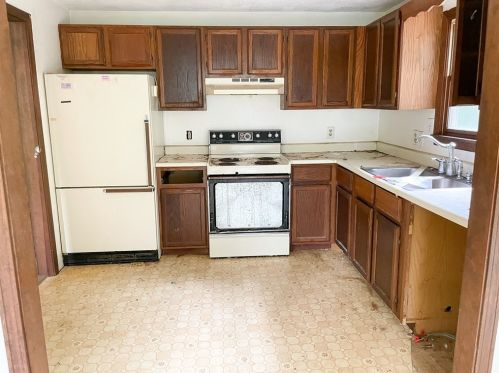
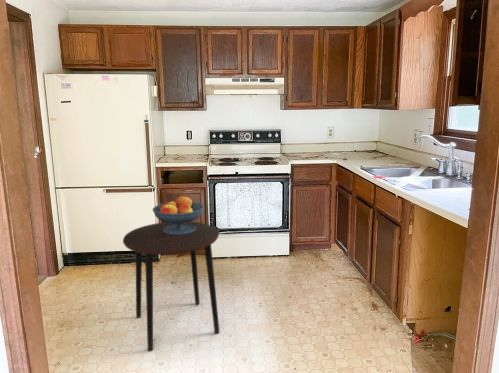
+ side table [122,221,220,352]
+ fruit bowl [151,194,205,235]
